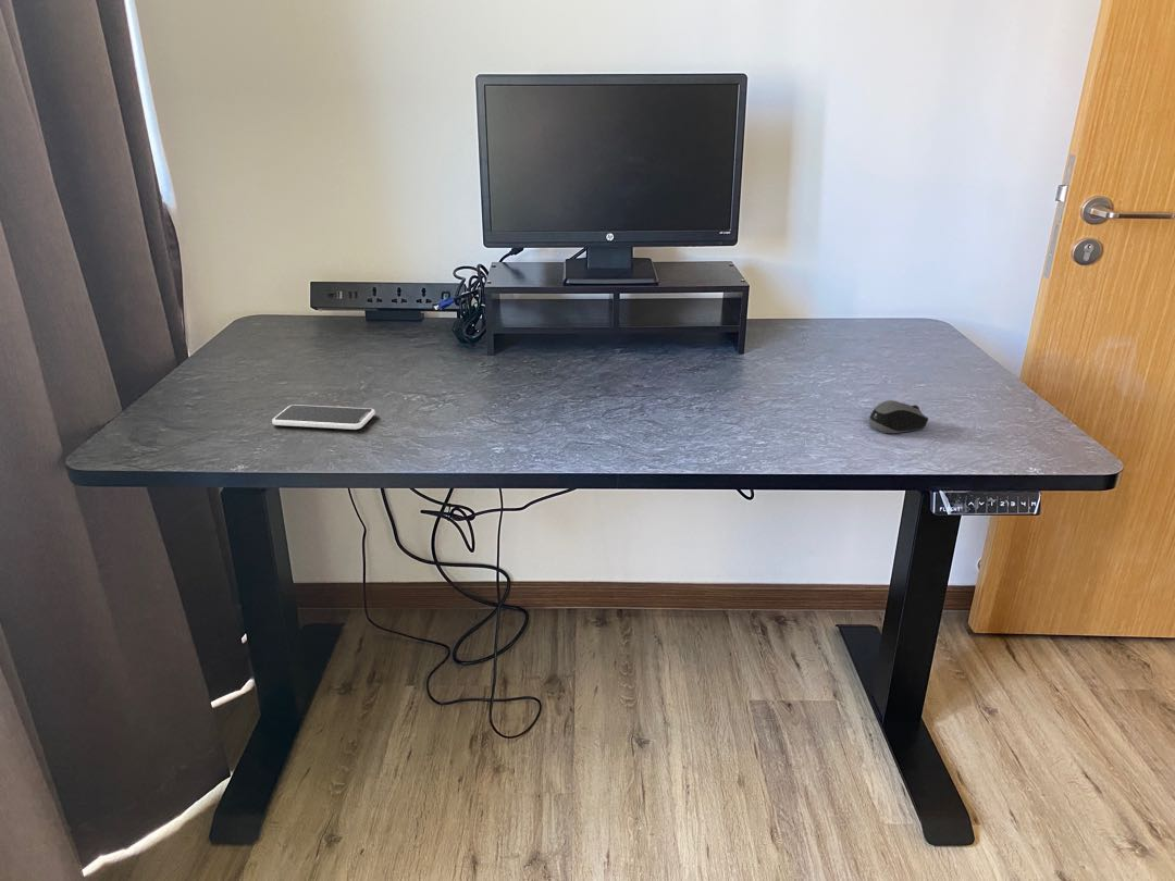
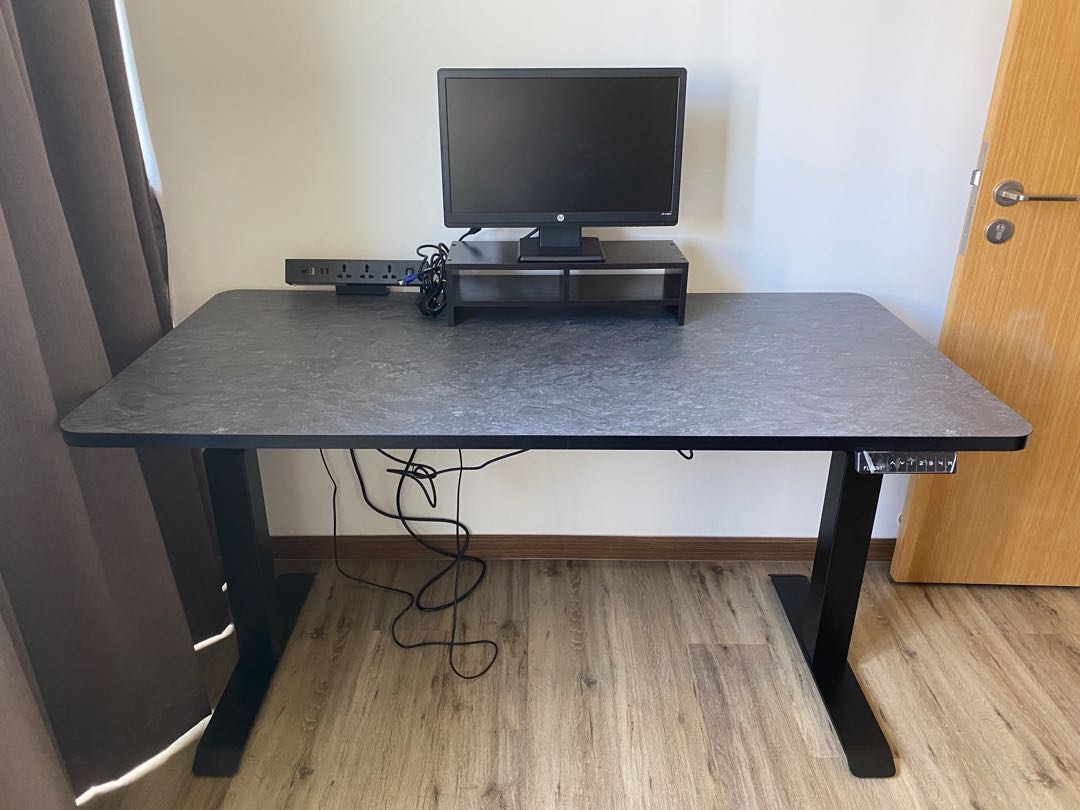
- computer mouse [868,399,929,434]
- smartphone [271,404,376,431]
